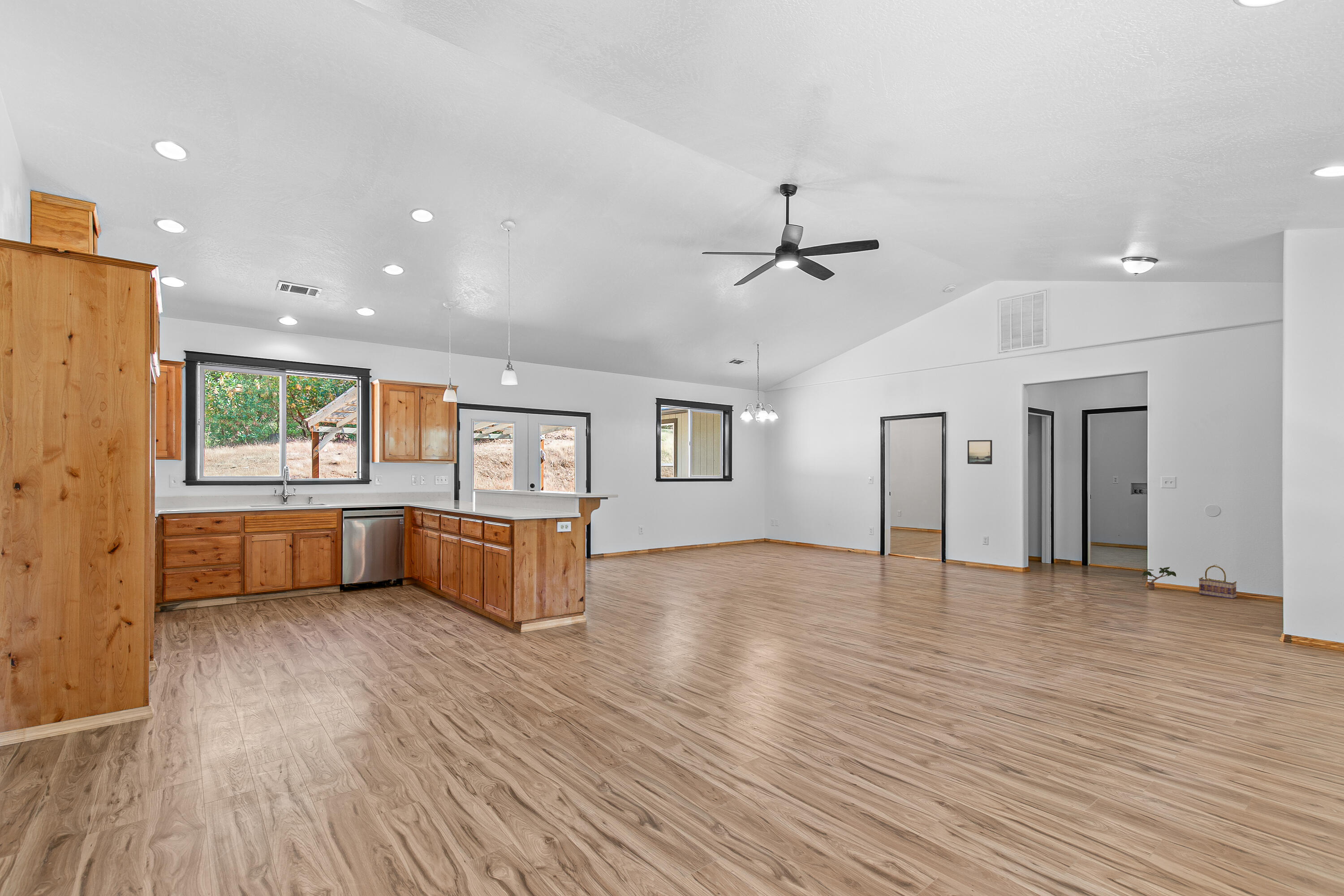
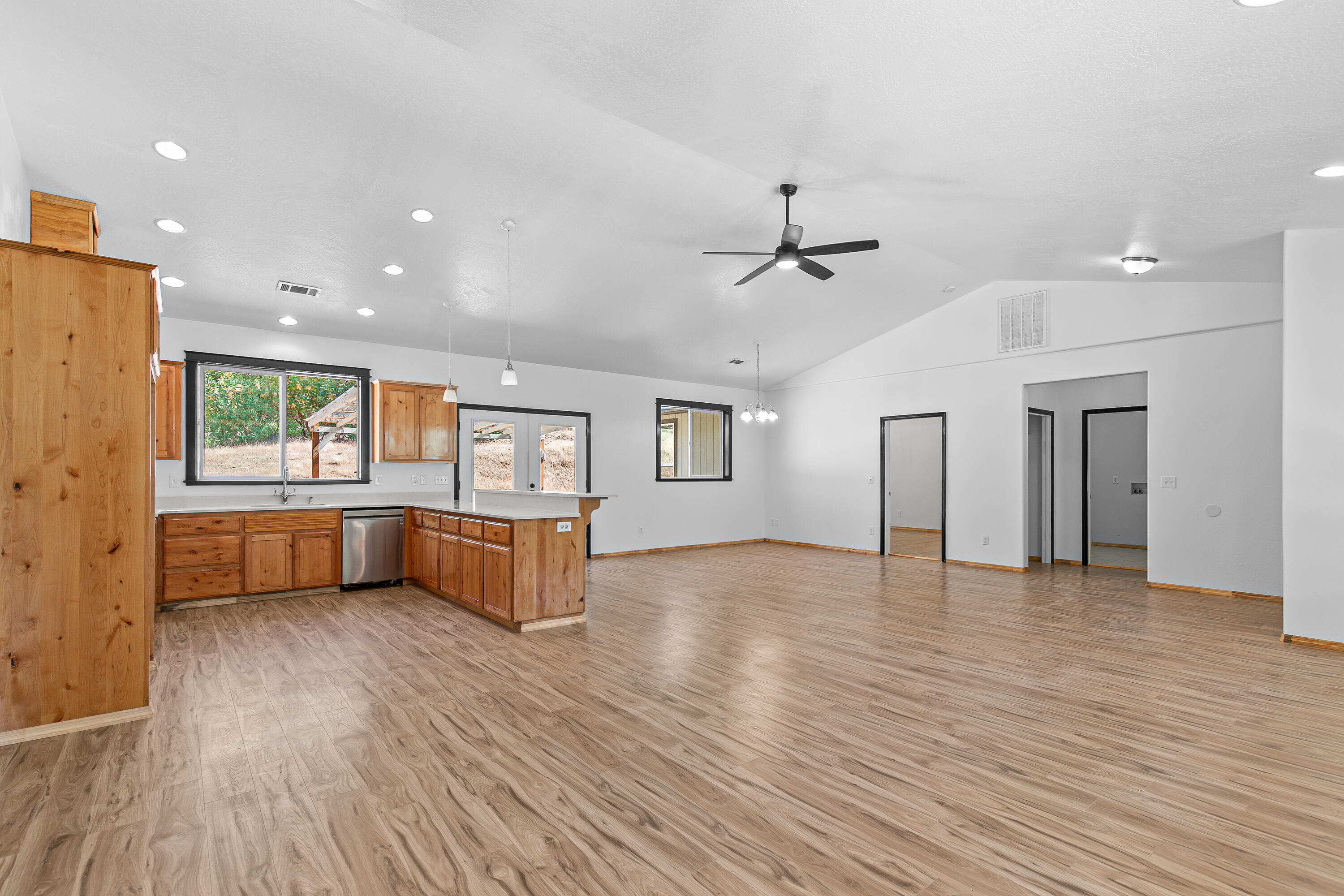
- basket [1198,564,1237,599]
- potted plant [1141,566,1176,590]
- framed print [967,439,993,465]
